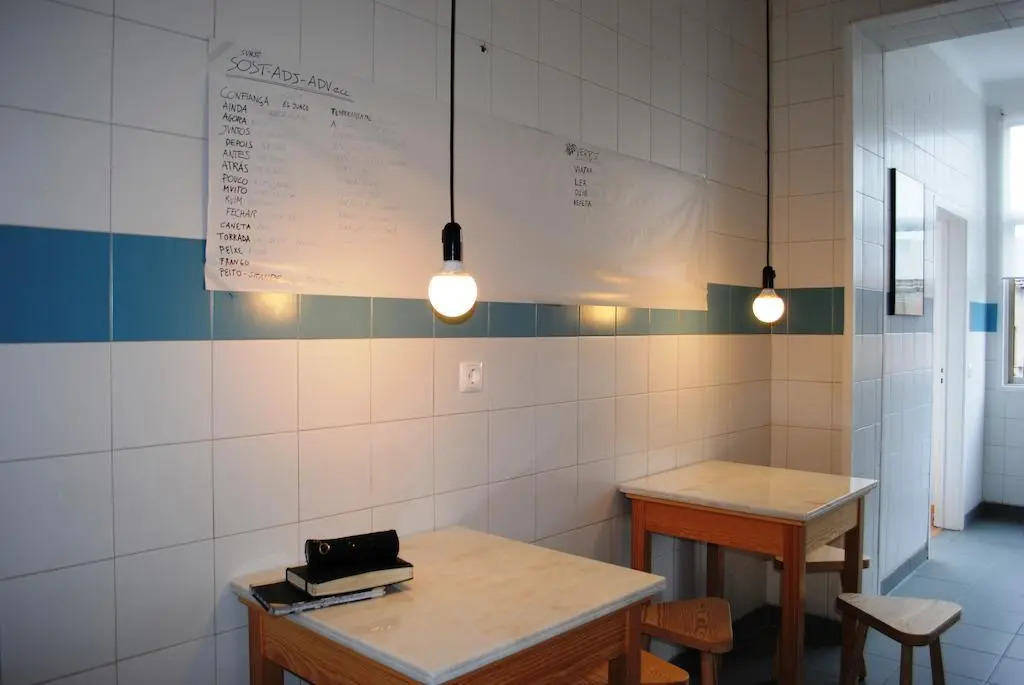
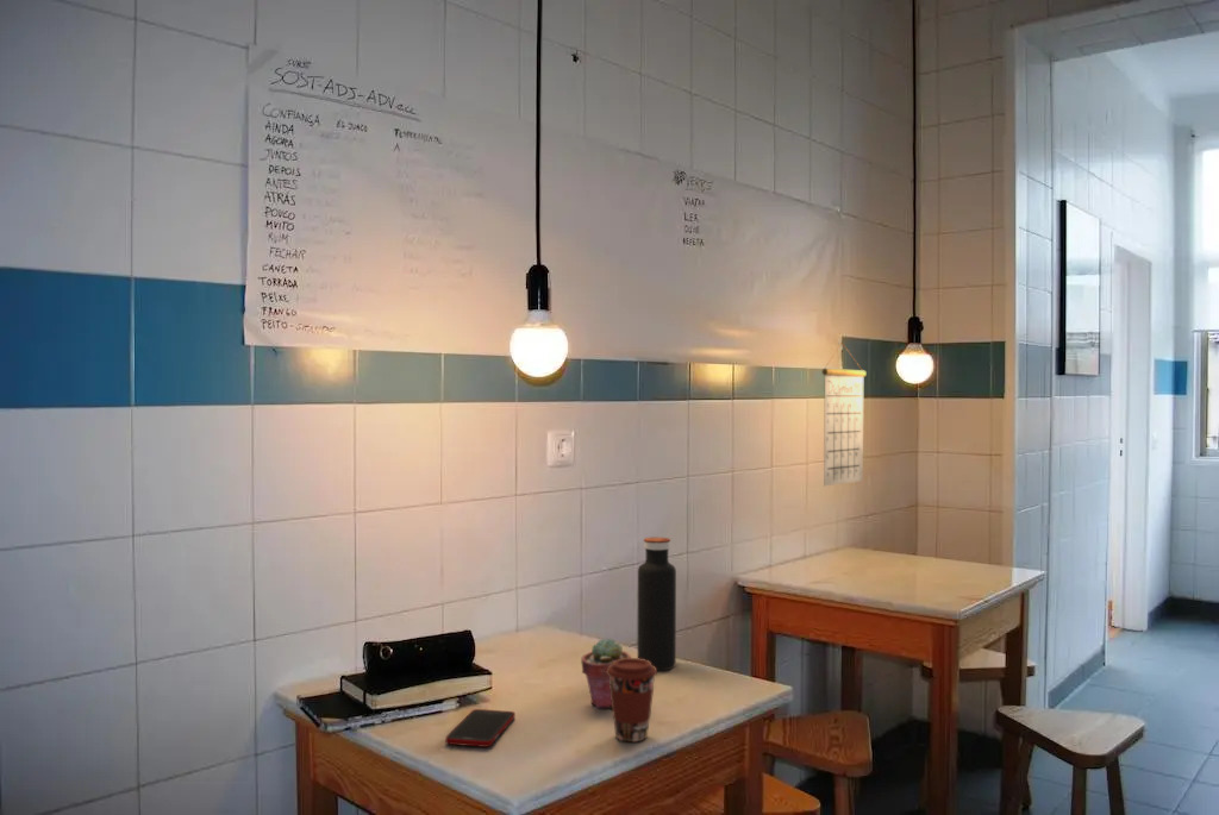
+ calendar [821,341,868,487]
+ water bottle [637,537,677,671]
+ cell phone [444,708,515,748]
+ potted succulent [580,637,632,709]
+ coffee cup [606,657,658,742]
